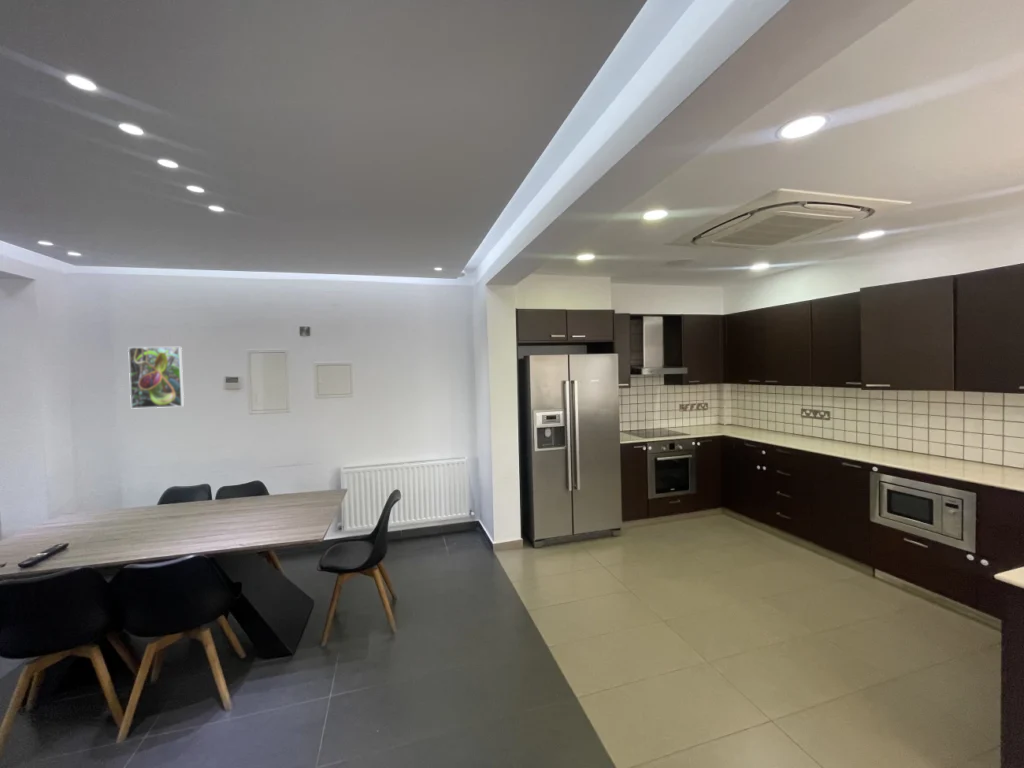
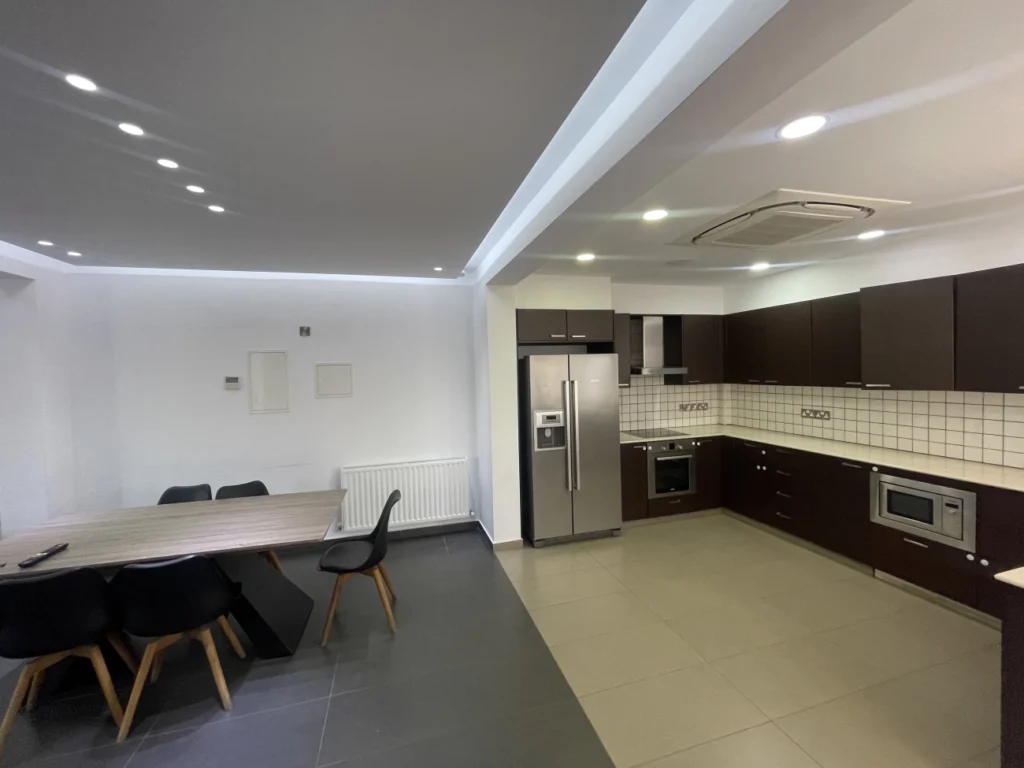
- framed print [127,346,185,409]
